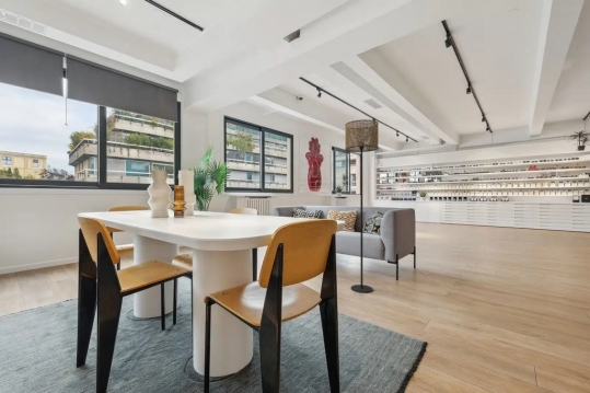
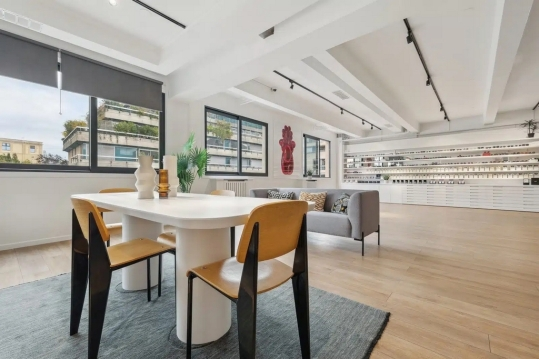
- floor lamp [344,118,380,293]
